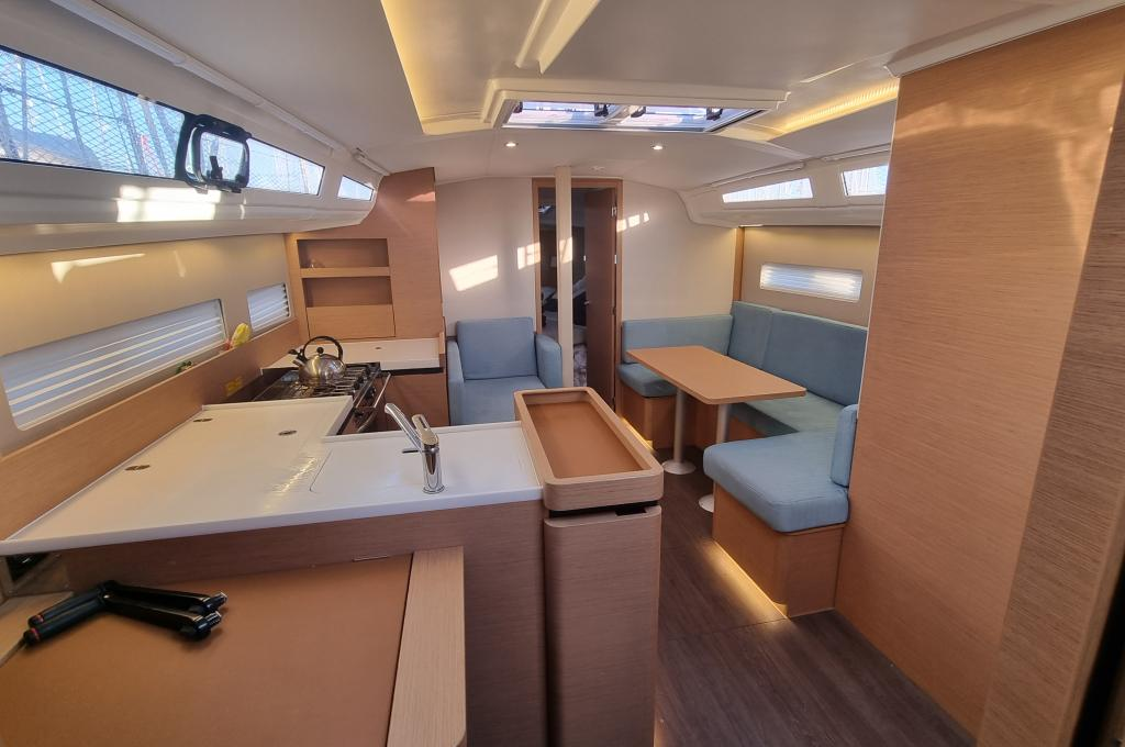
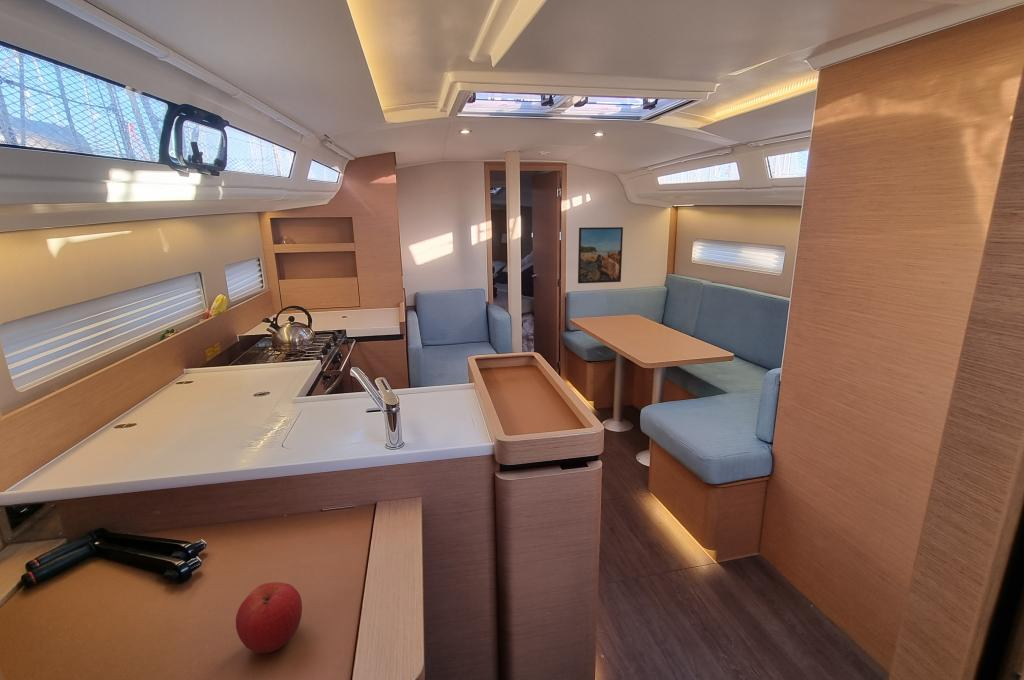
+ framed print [577,226,624,284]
+ fruit [235,581,303,654]
